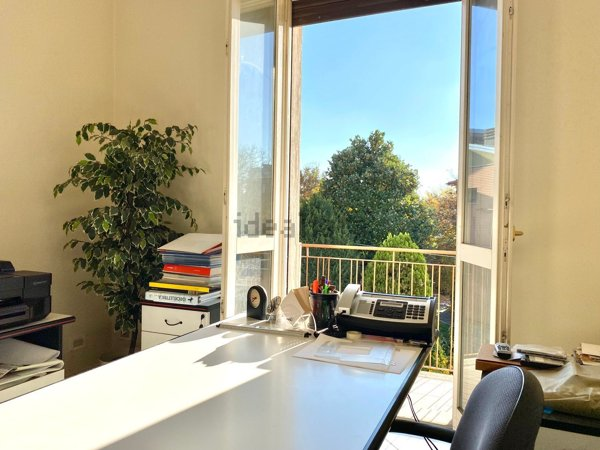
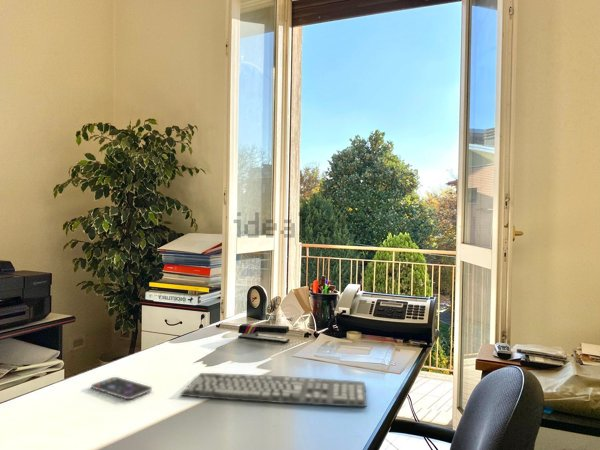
+ keyboard [180,372,367,408]
+ smartphone [90,376,153,400]
+ stapler [237,323,291,344]
